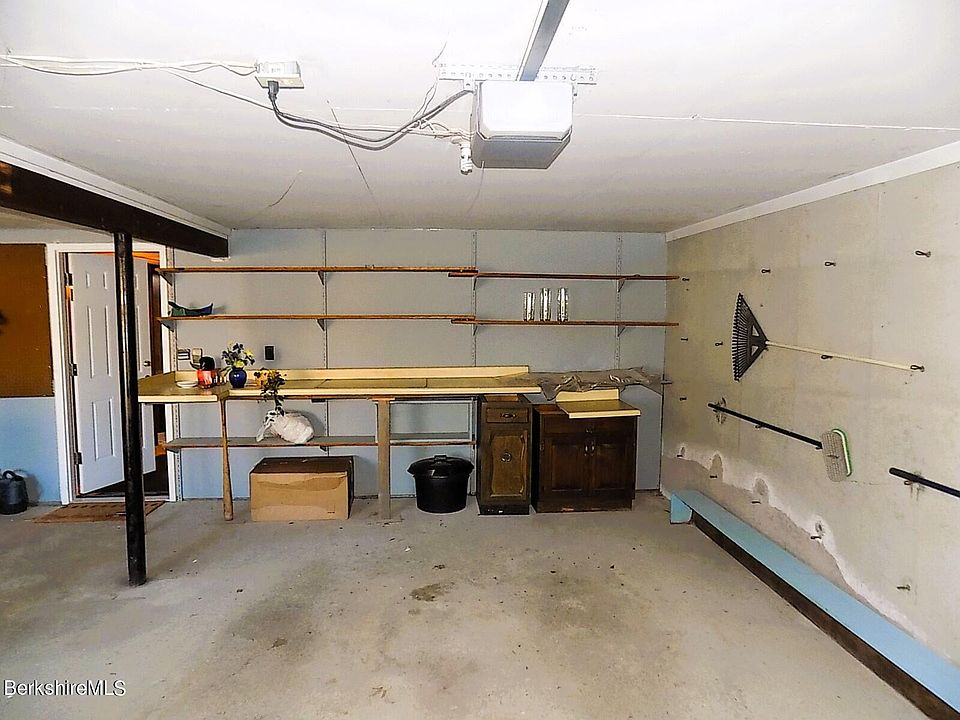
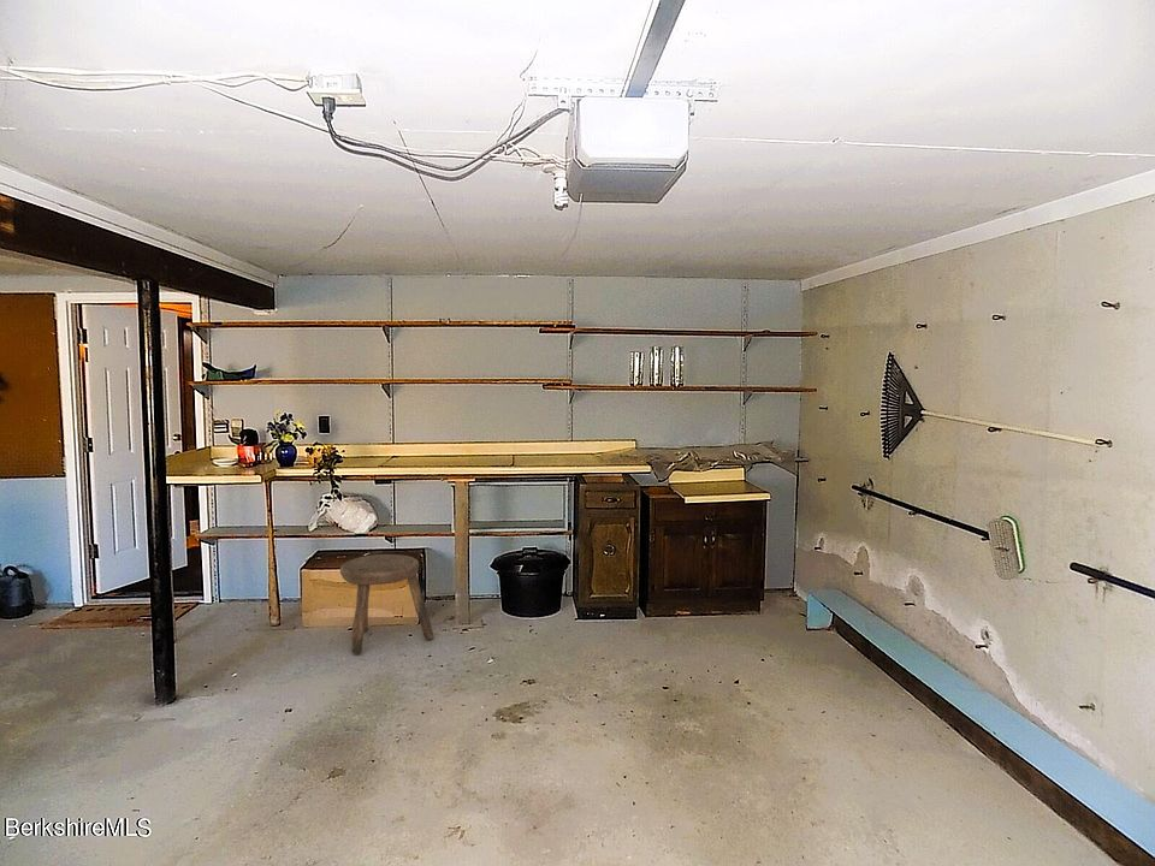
+ stool [339,553,434,656]
